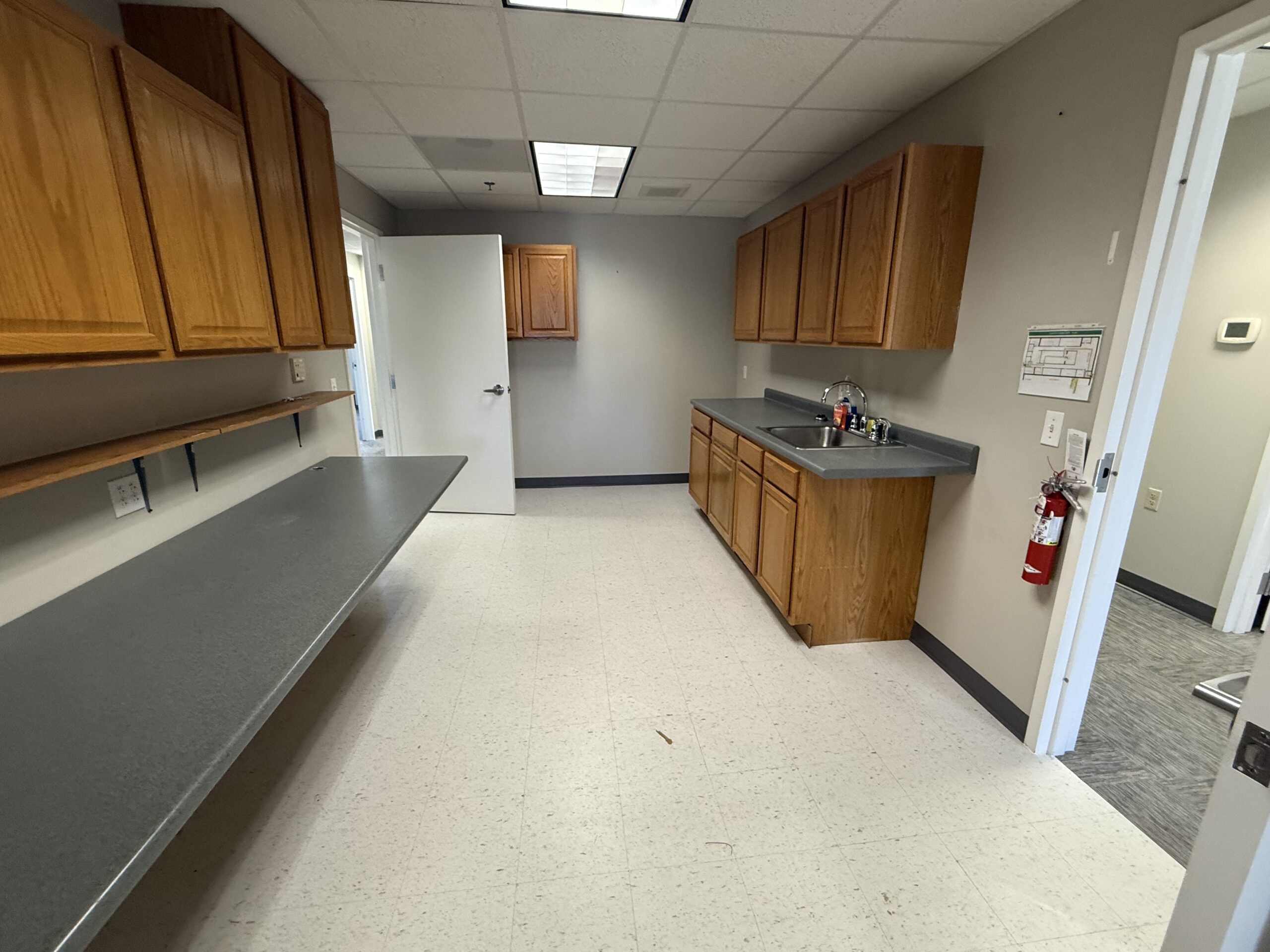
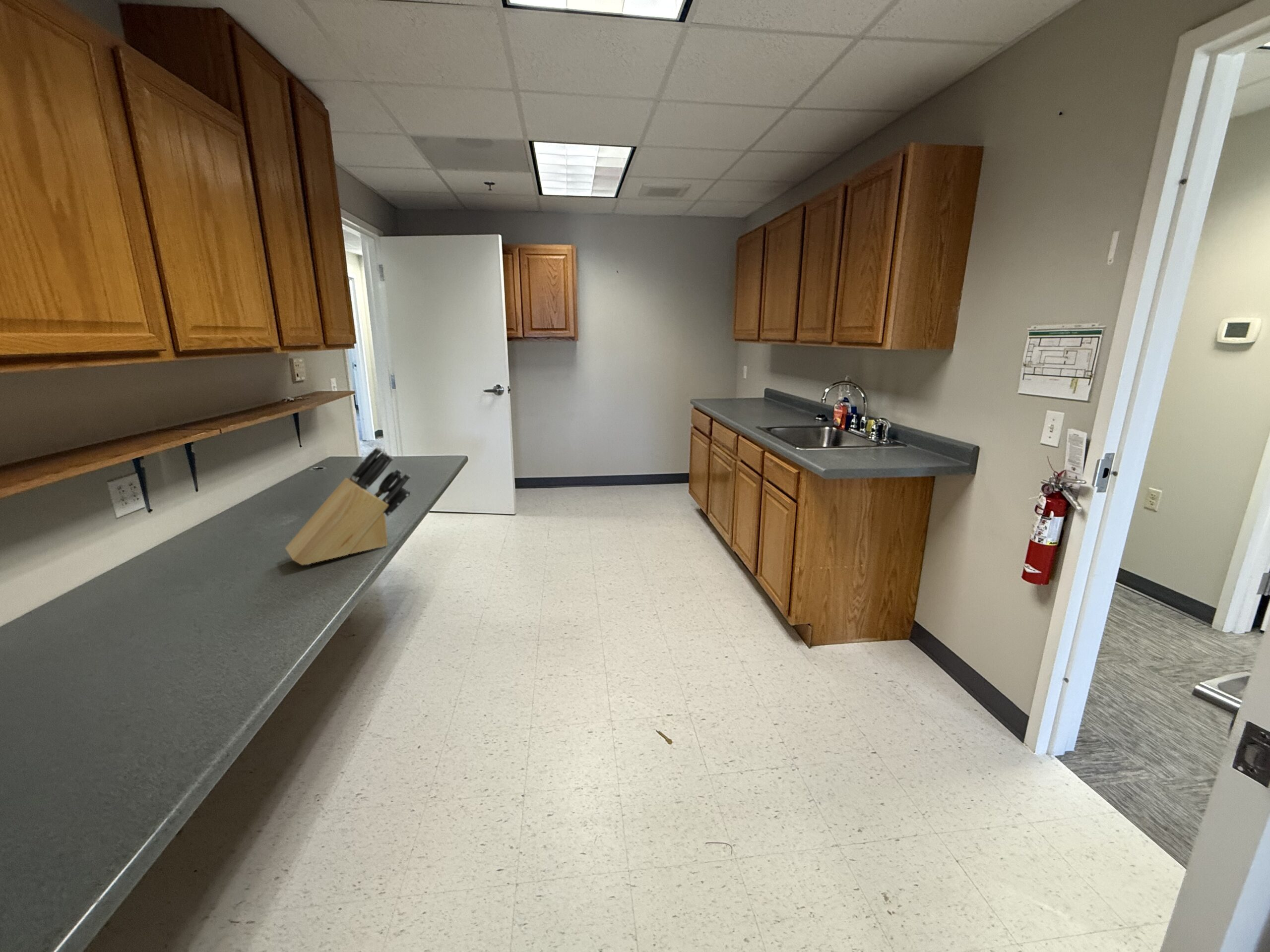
+ knife block [284,446,411,565]
